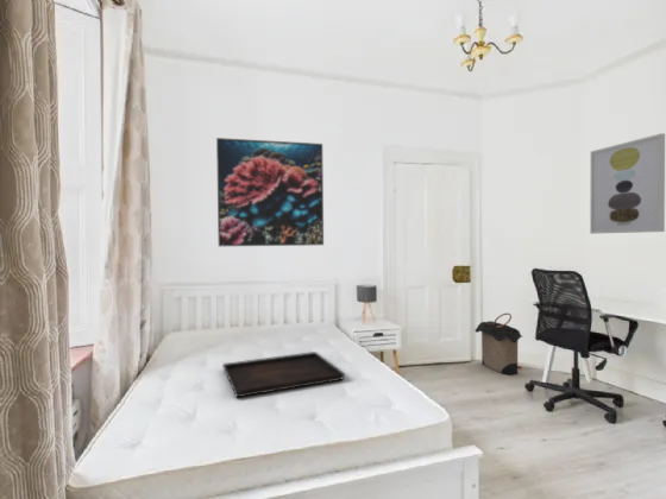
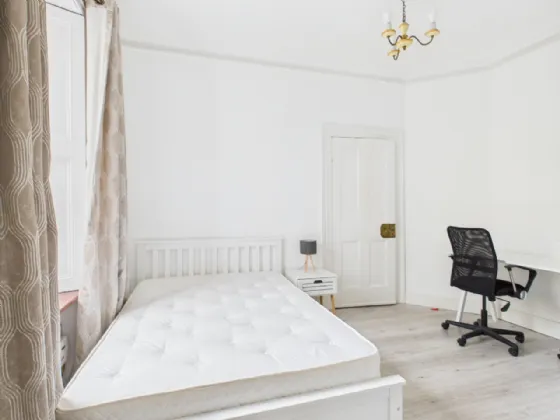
- serving tray [221,350,346,398]
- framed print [215,137,325,247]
- wall art [589,132,666,235]
- laundry hamper [473,311,523,375]
